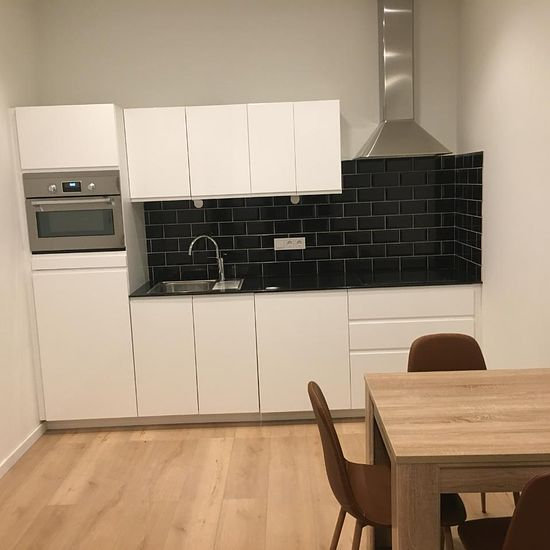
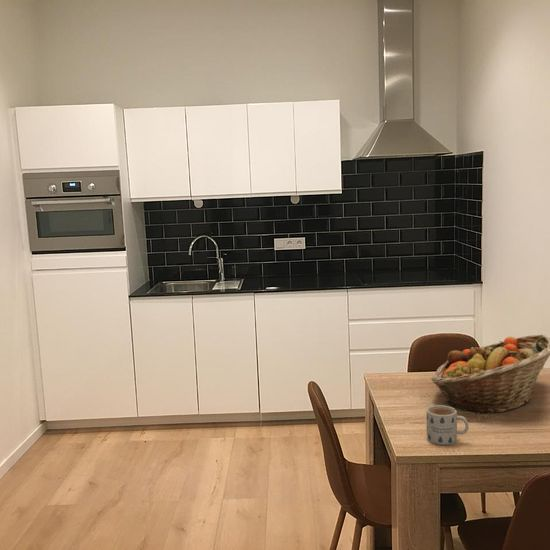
+ mug [426,404,470,446]
+ fruit basket [430,334,550,415]
